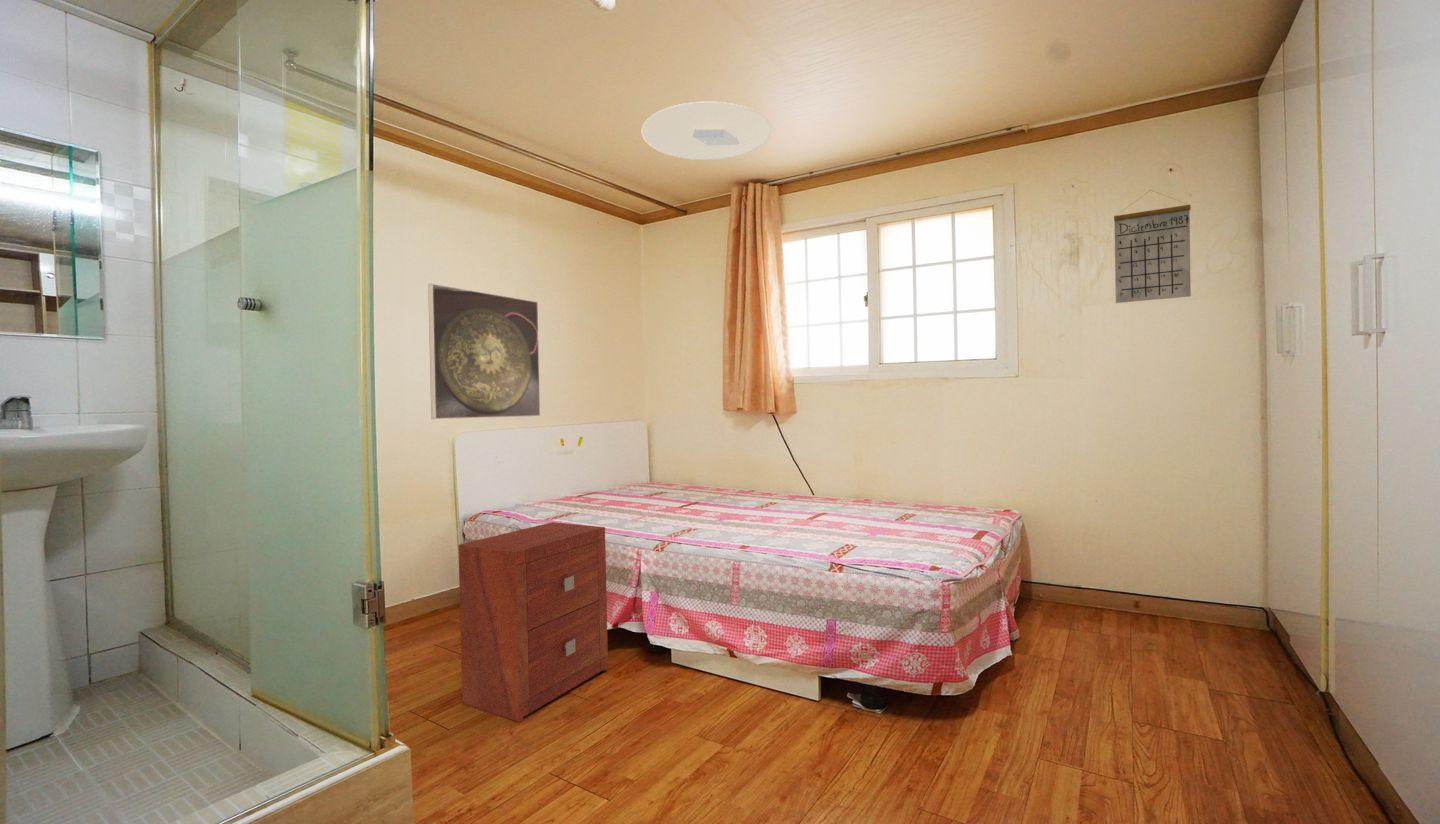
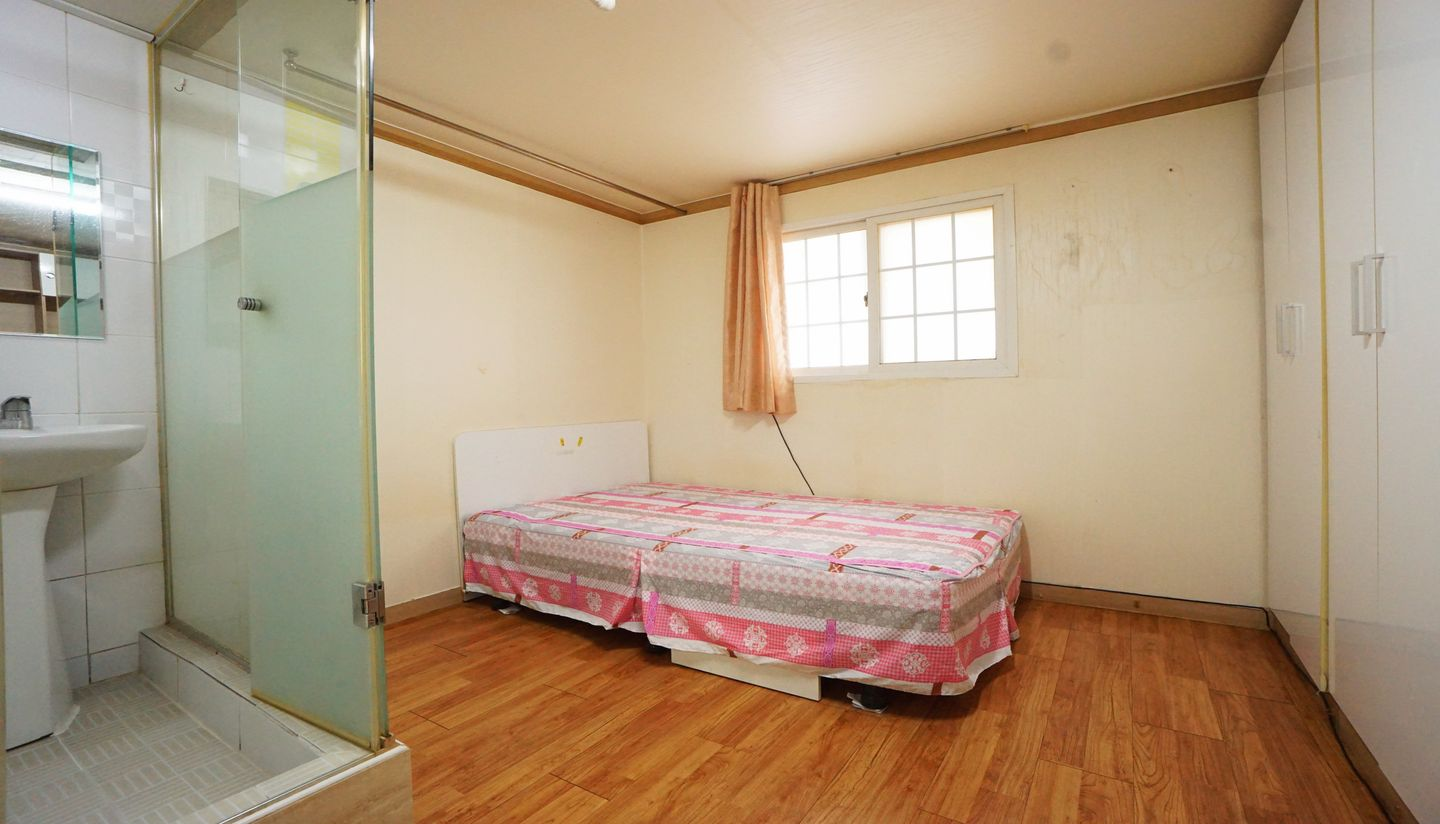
- calendar [1113,189,1192,304]
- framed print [427,283,541,420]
- nightstand [458,521,609,723]
- ceiling light [641,101,773,161]
